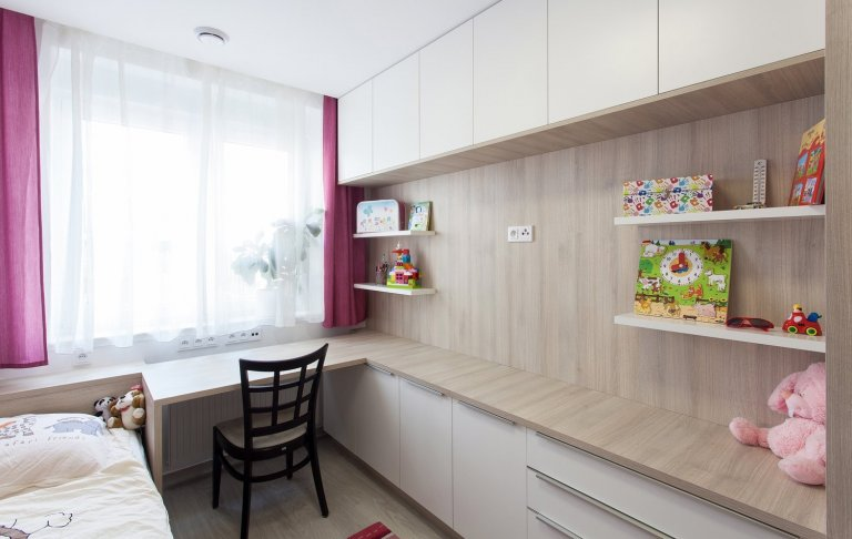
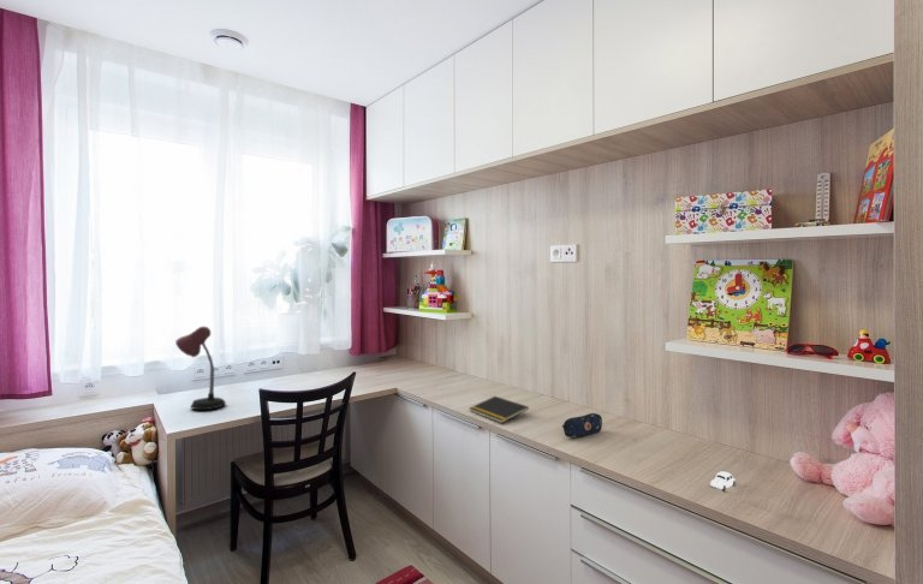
+ desk lamp [174,326,227,411]
+ toy car [709,470,737,493]
+ pencil case [561,412,603,439]
+ notepad [469,395,530,424]
